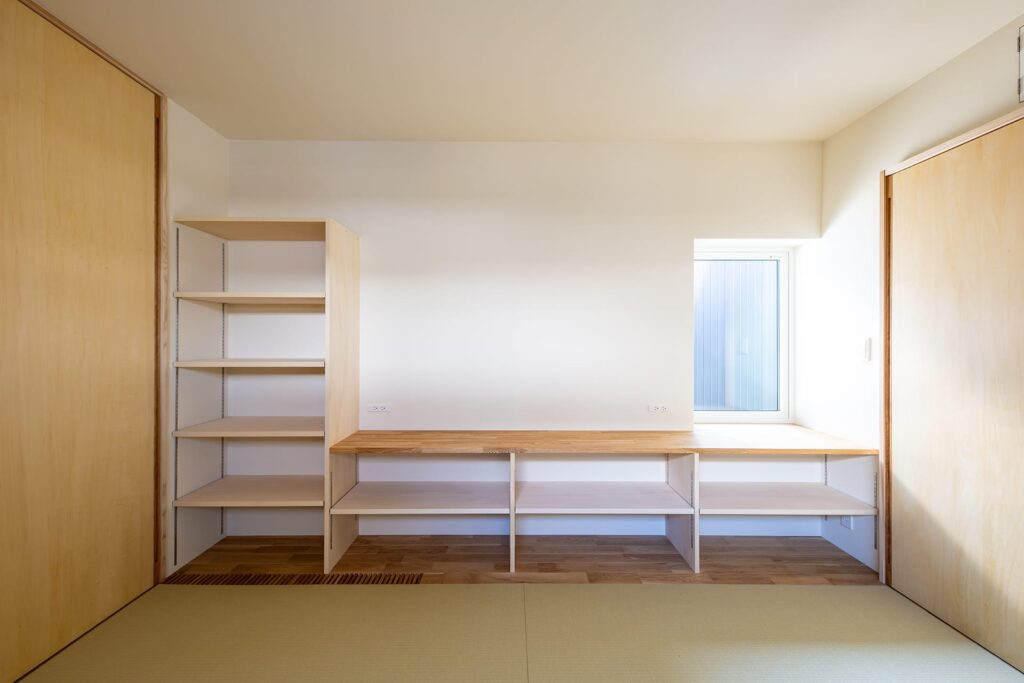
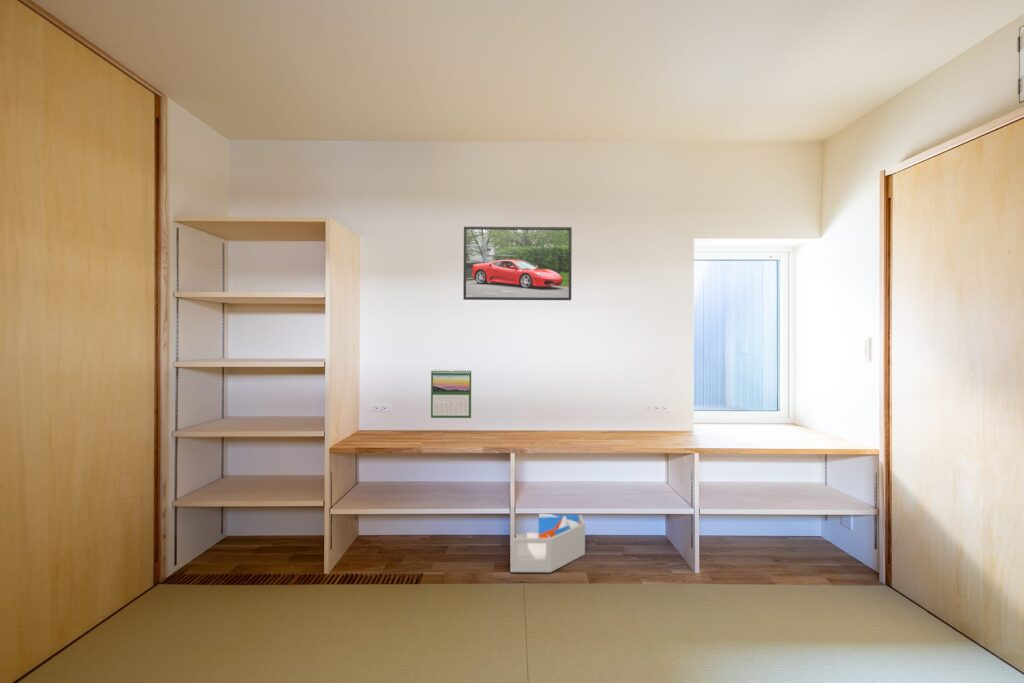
+ calendar [430,368,472,419]
+ storage bin [509,513,586,573]
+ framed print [462,226,573,301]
